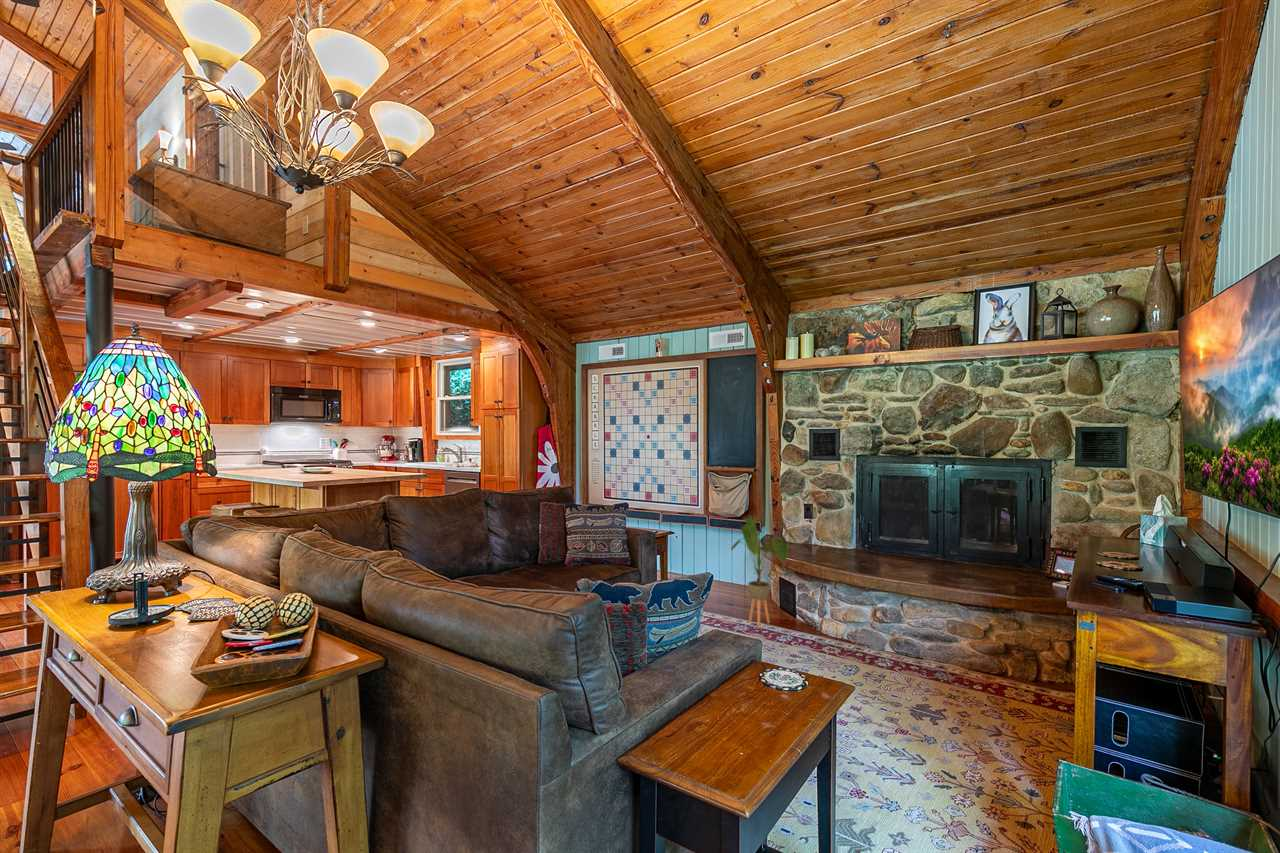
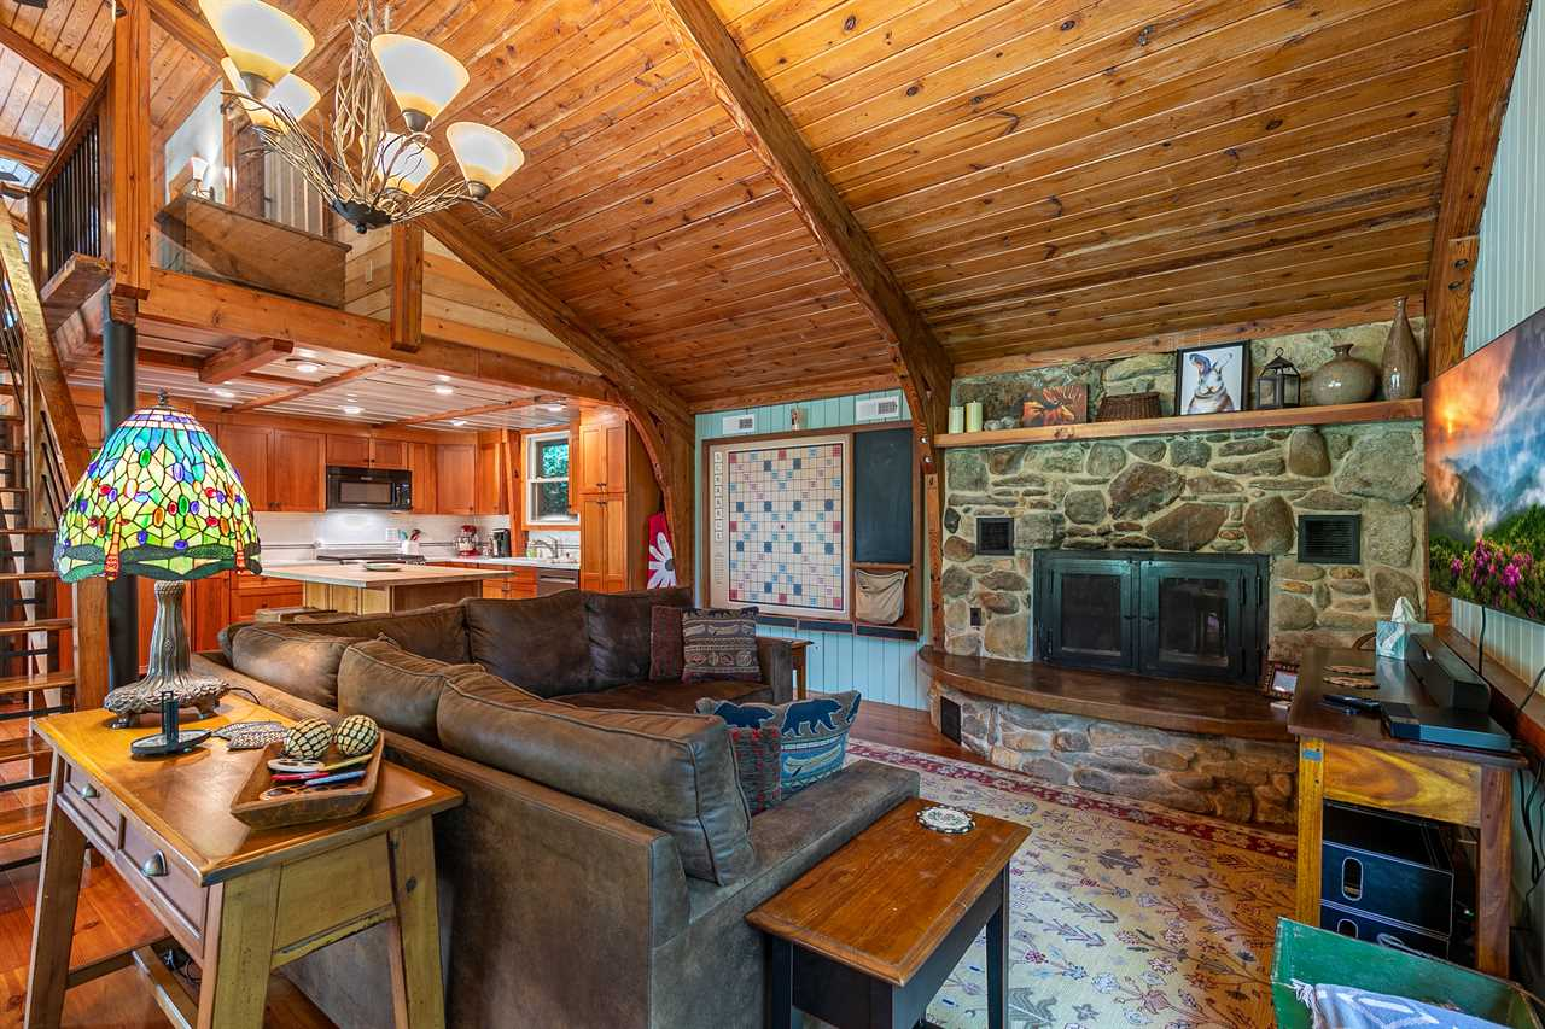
- house plant [730,515,800,629]
